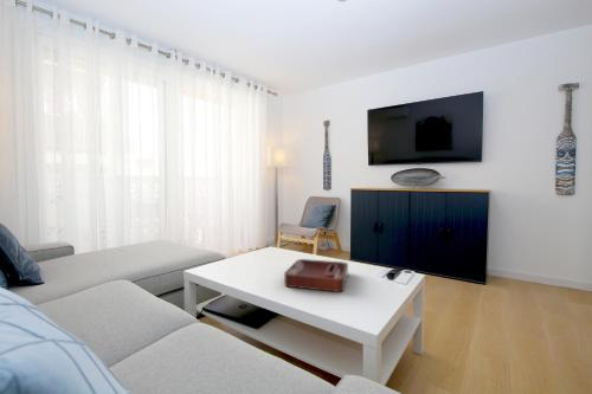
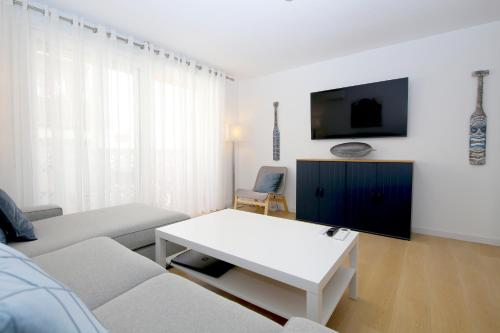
- decorative tray [283,258,349,293]
